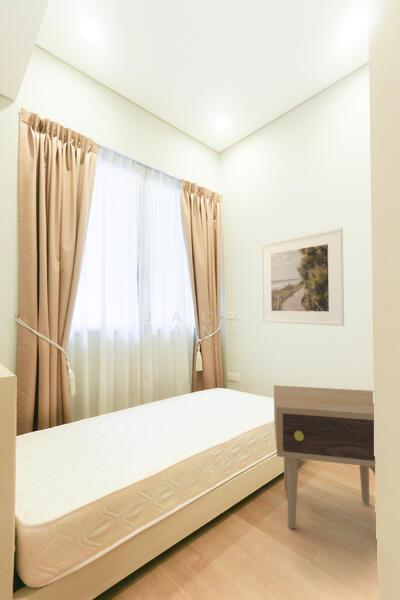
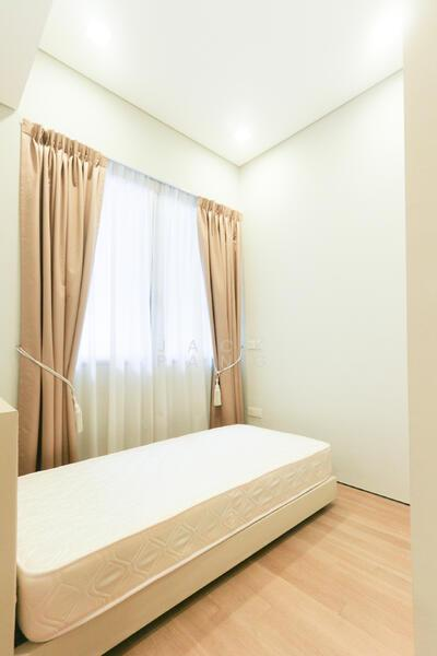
- side table [273,384,376,530]
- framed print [260,227,345,327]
